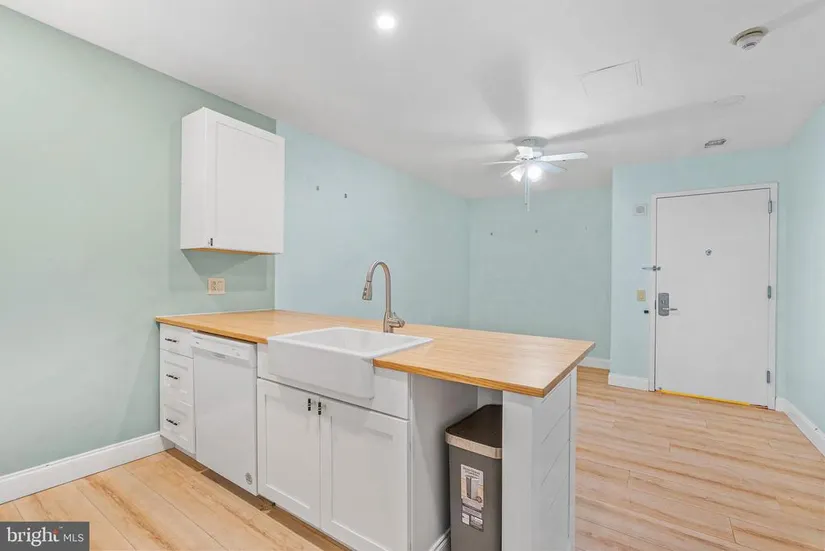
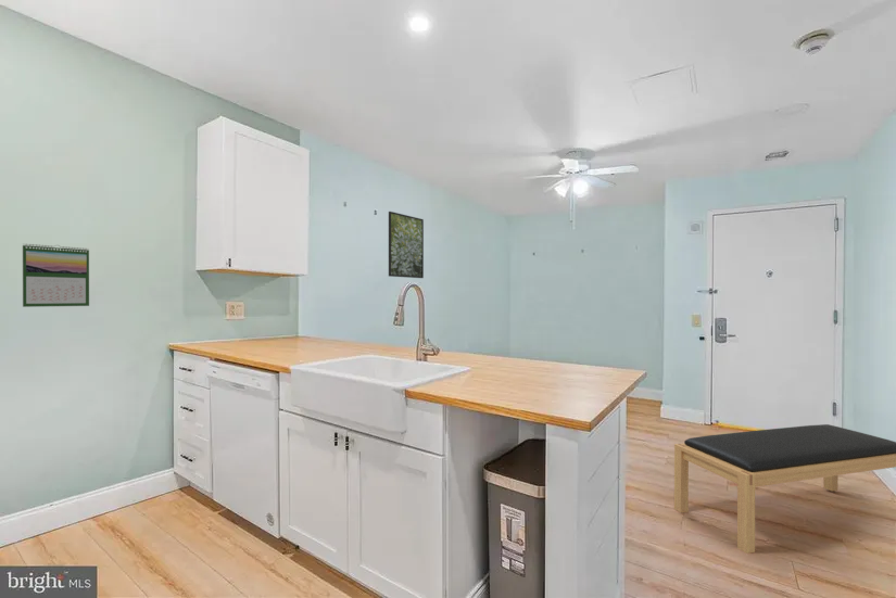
+ calendar [22,243,90,308]
+ bench [673,423,896,555]
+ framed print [388,211,425,279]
